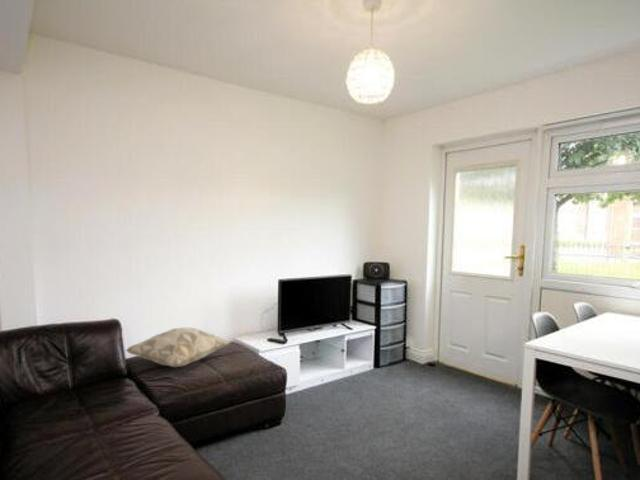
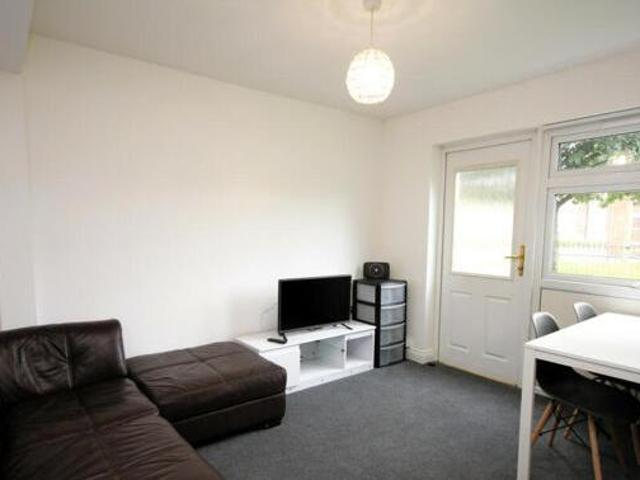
- decorative pillow [124,326,232,368]
